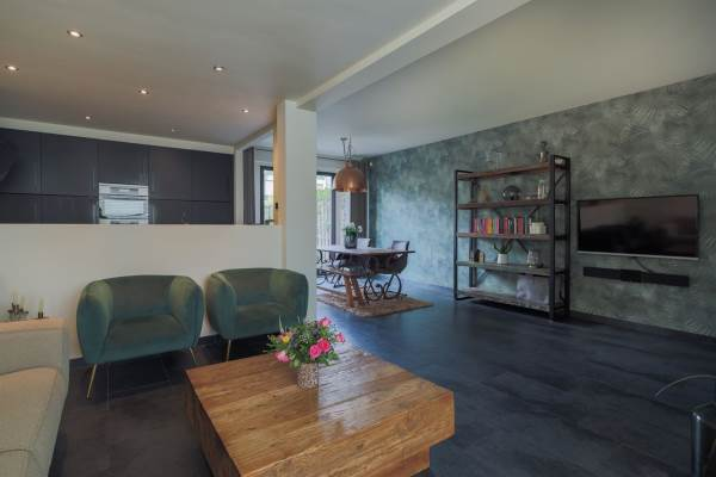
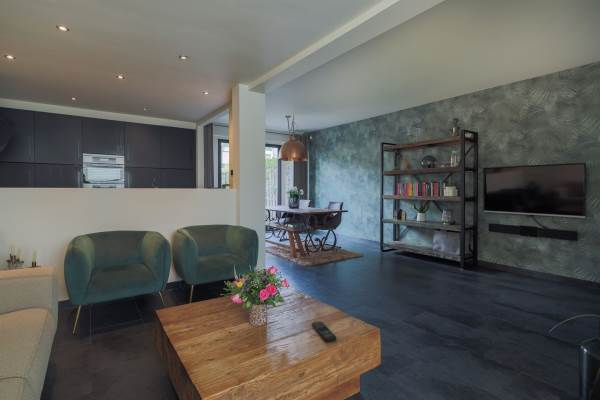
+ remote control [311,321,337,342]
